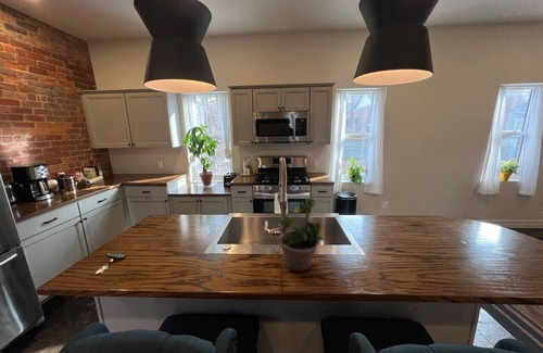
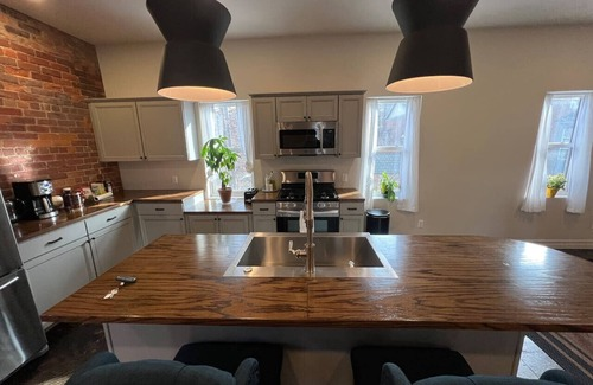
- potted plant [272,197,325,273]
